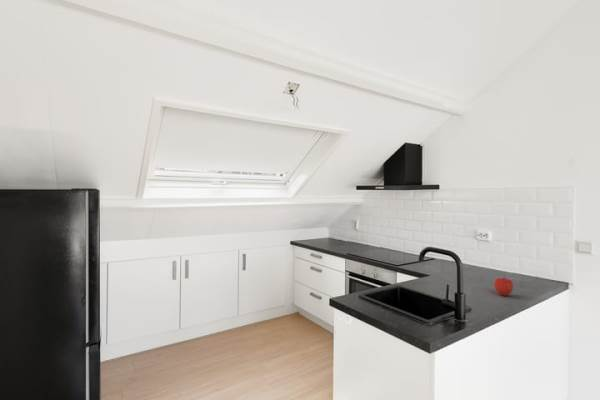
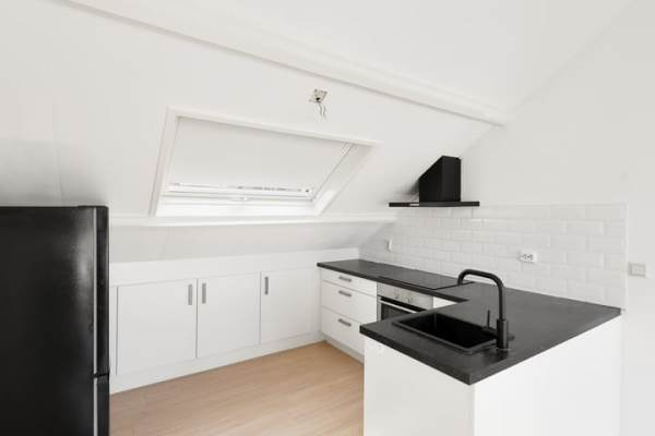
- fruit [493,276,514,297]
